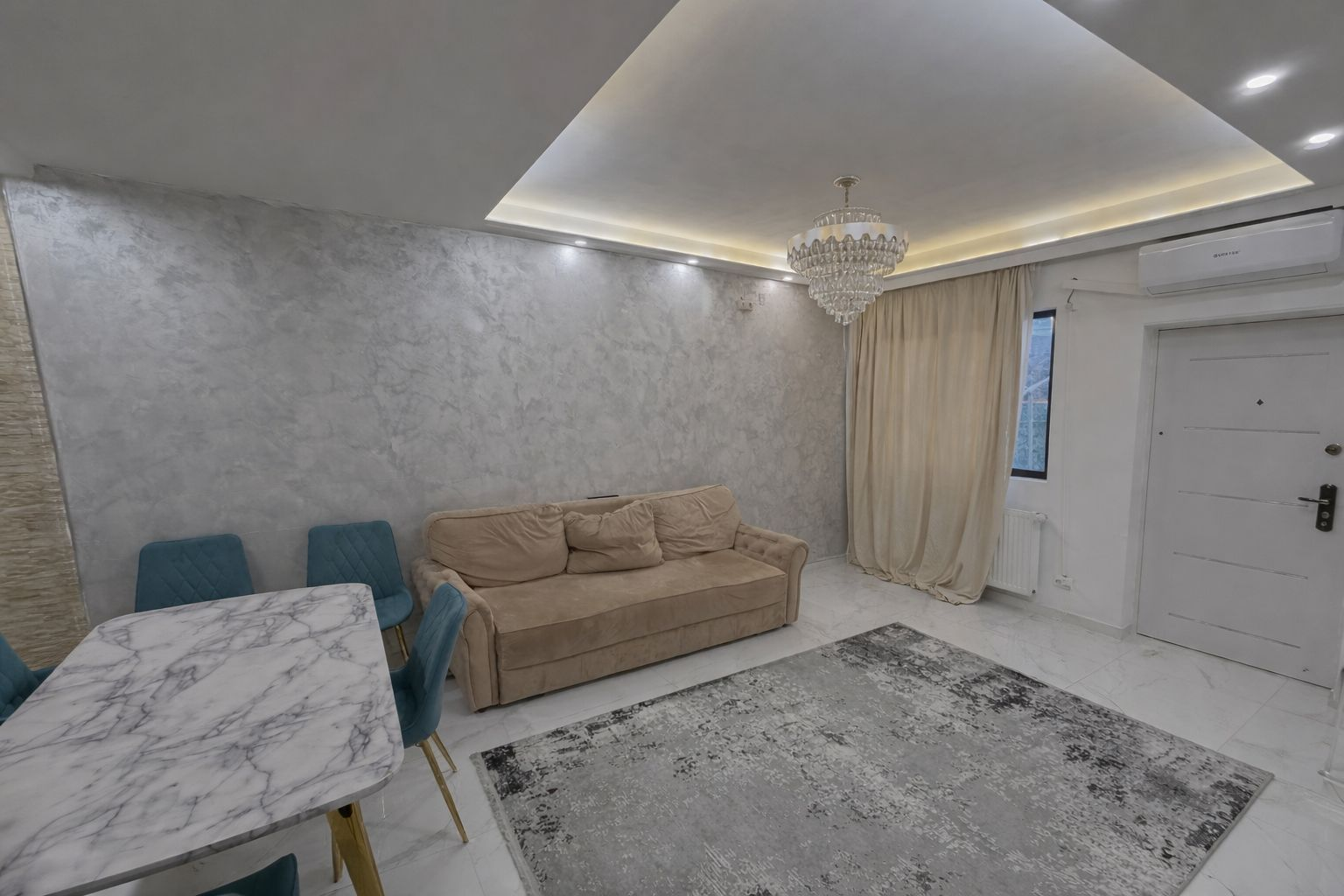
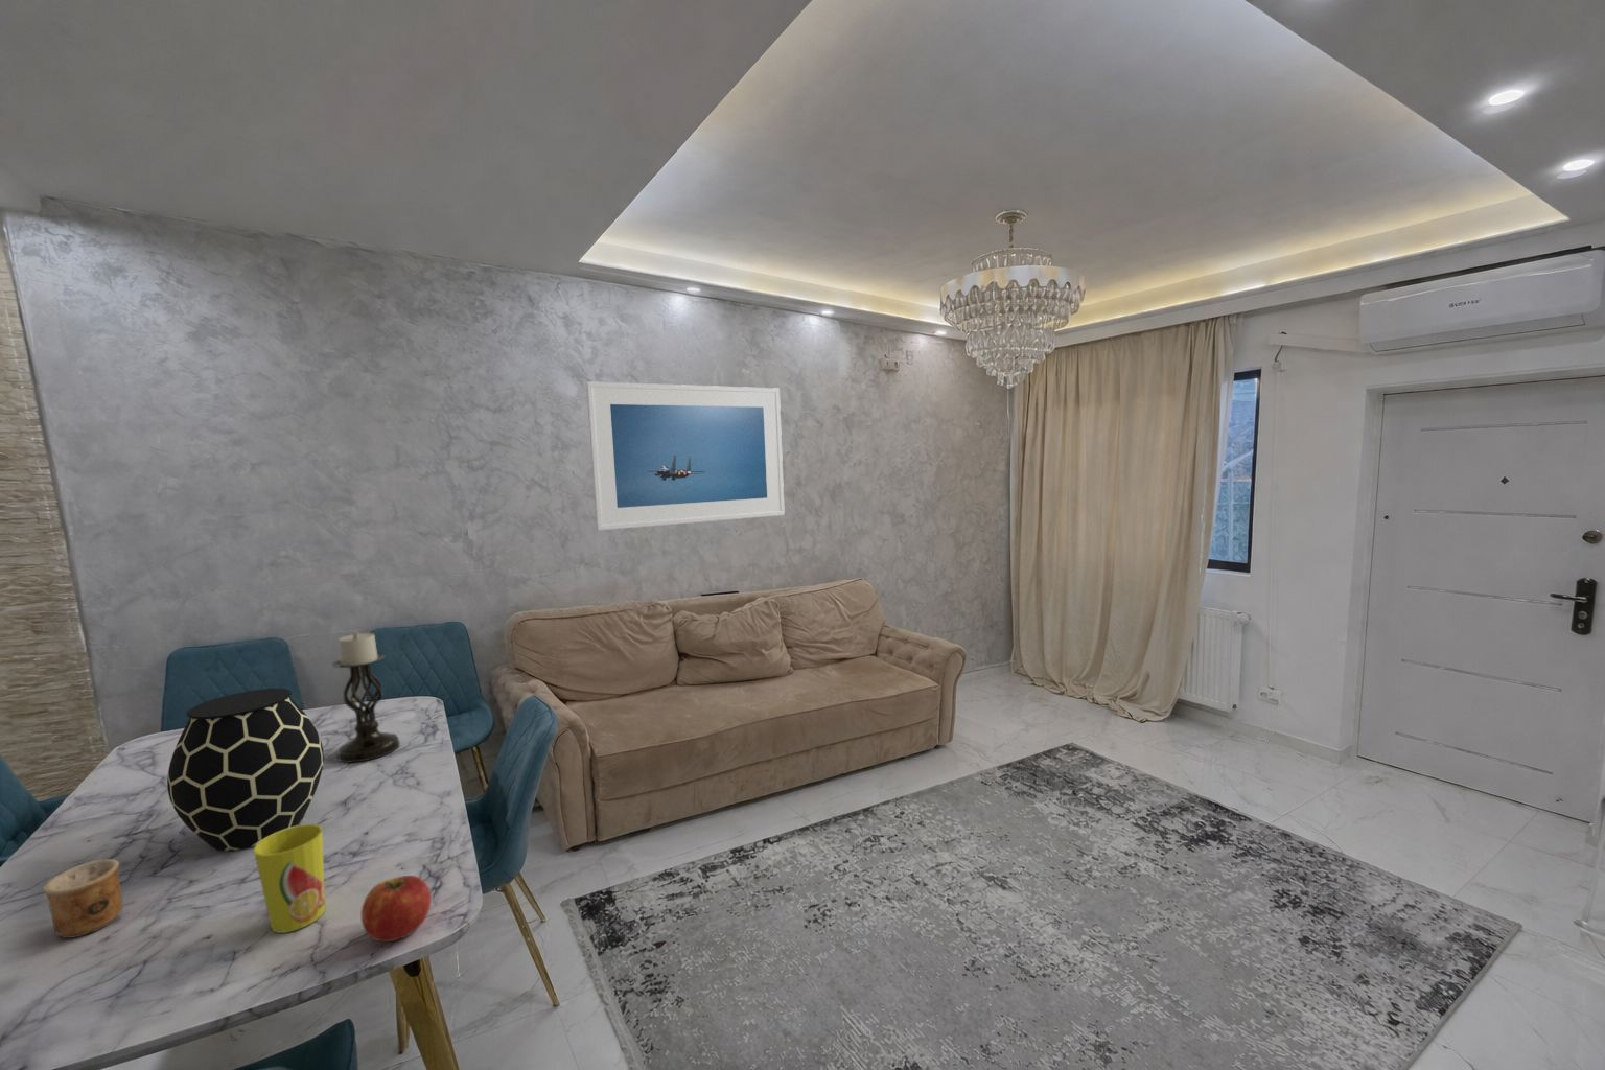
+ apple [361,874,431,942]
+ cup [253,824,326,934]
+ candle holder [330,631,401,764]
+ cup [42,857,124,940]
+ vase [166,688,325,851]
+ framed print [585,380,786,530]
